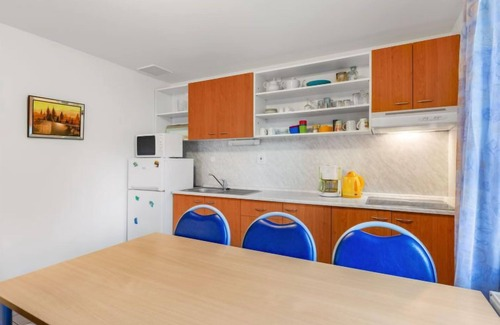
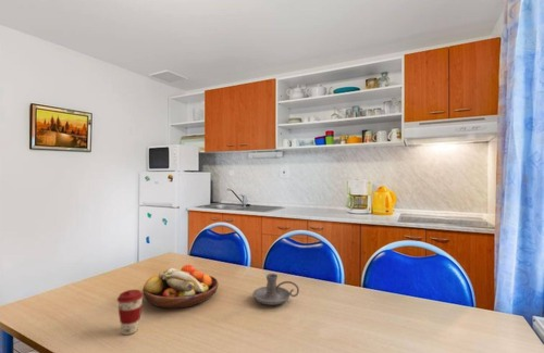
+ fruit bowl [141,264,220,310]
+ candle holder [252,273,300,306]
+ coffee cup [116,289,145,336]
